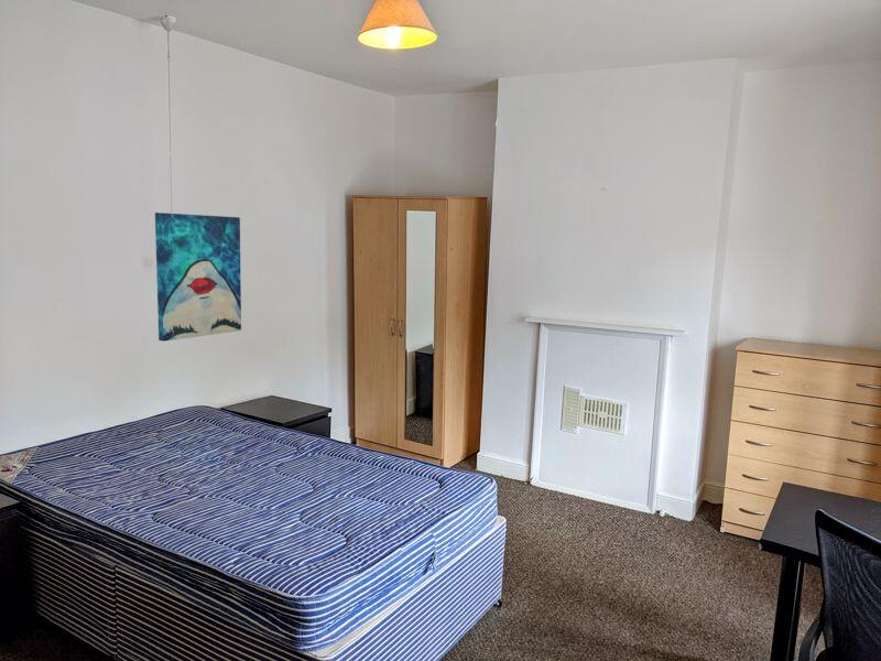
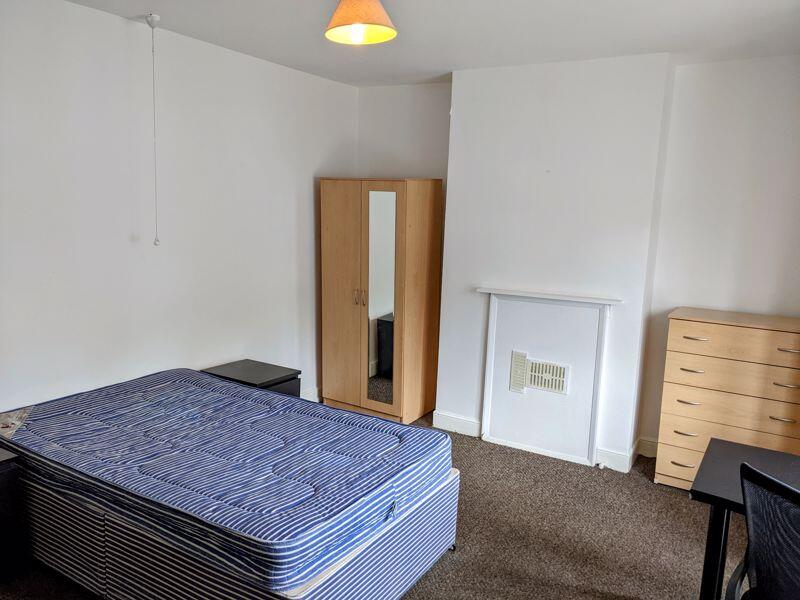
- wall art [154,212,242,343]
